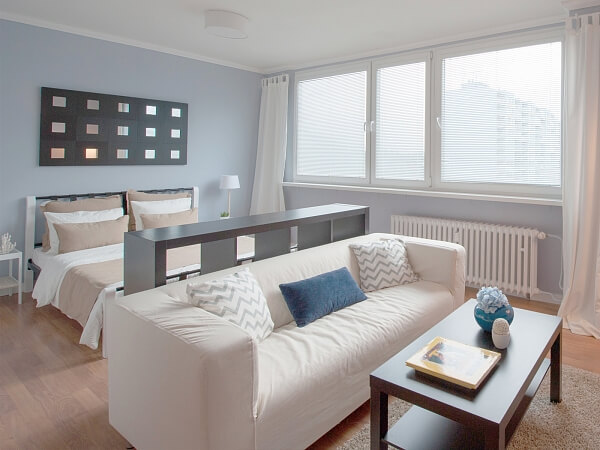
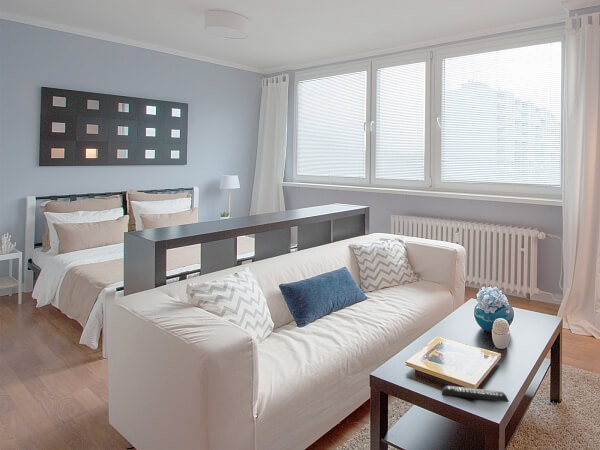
+ remote control [441,385,510,403]
